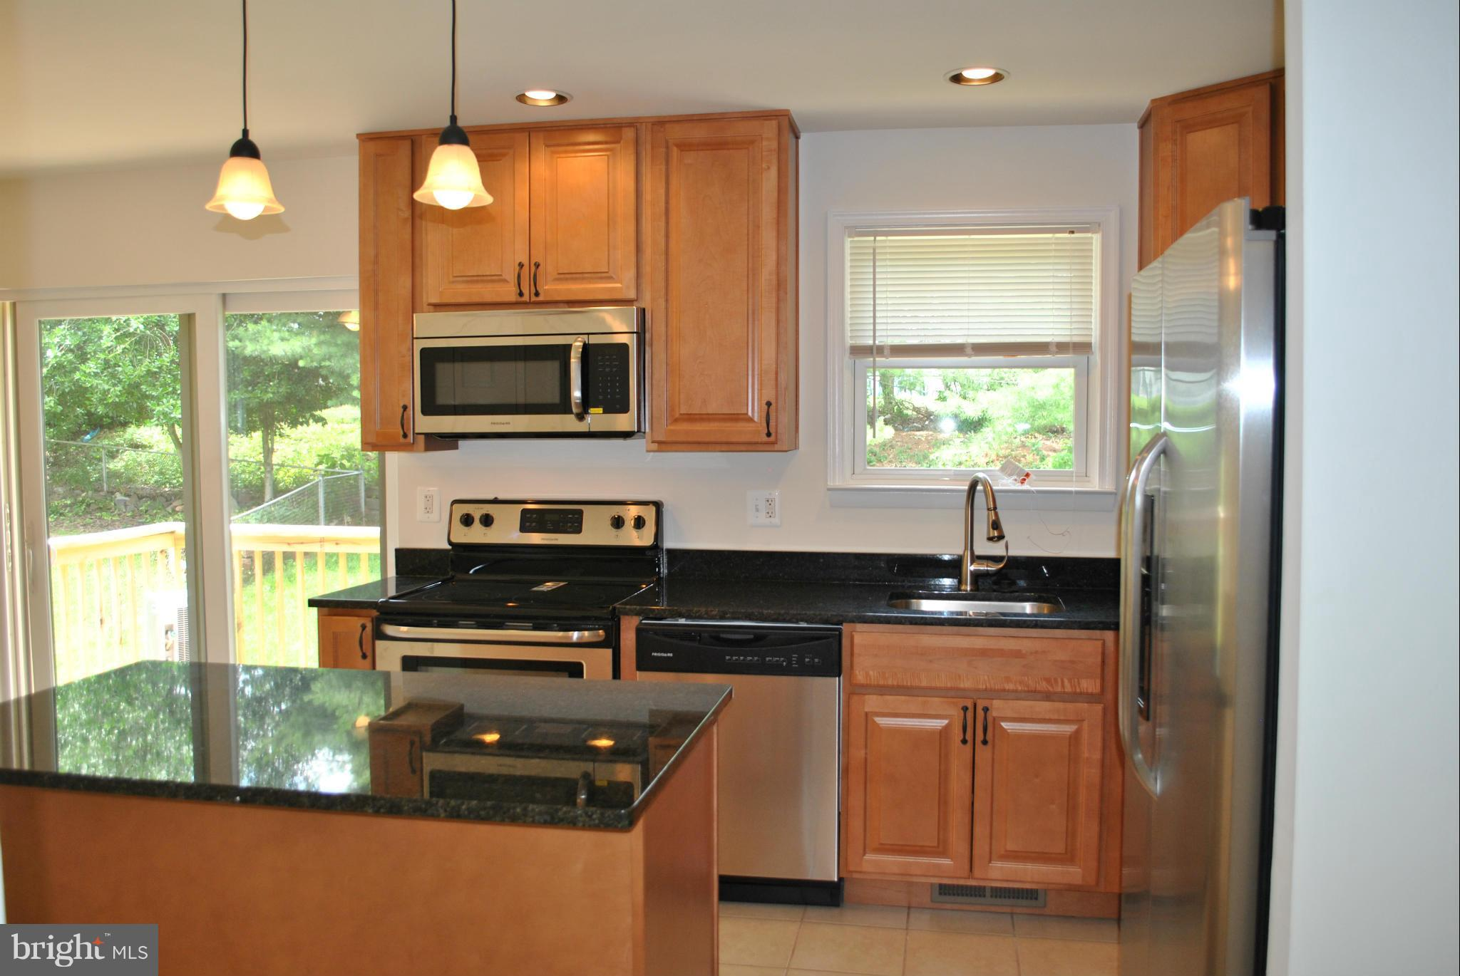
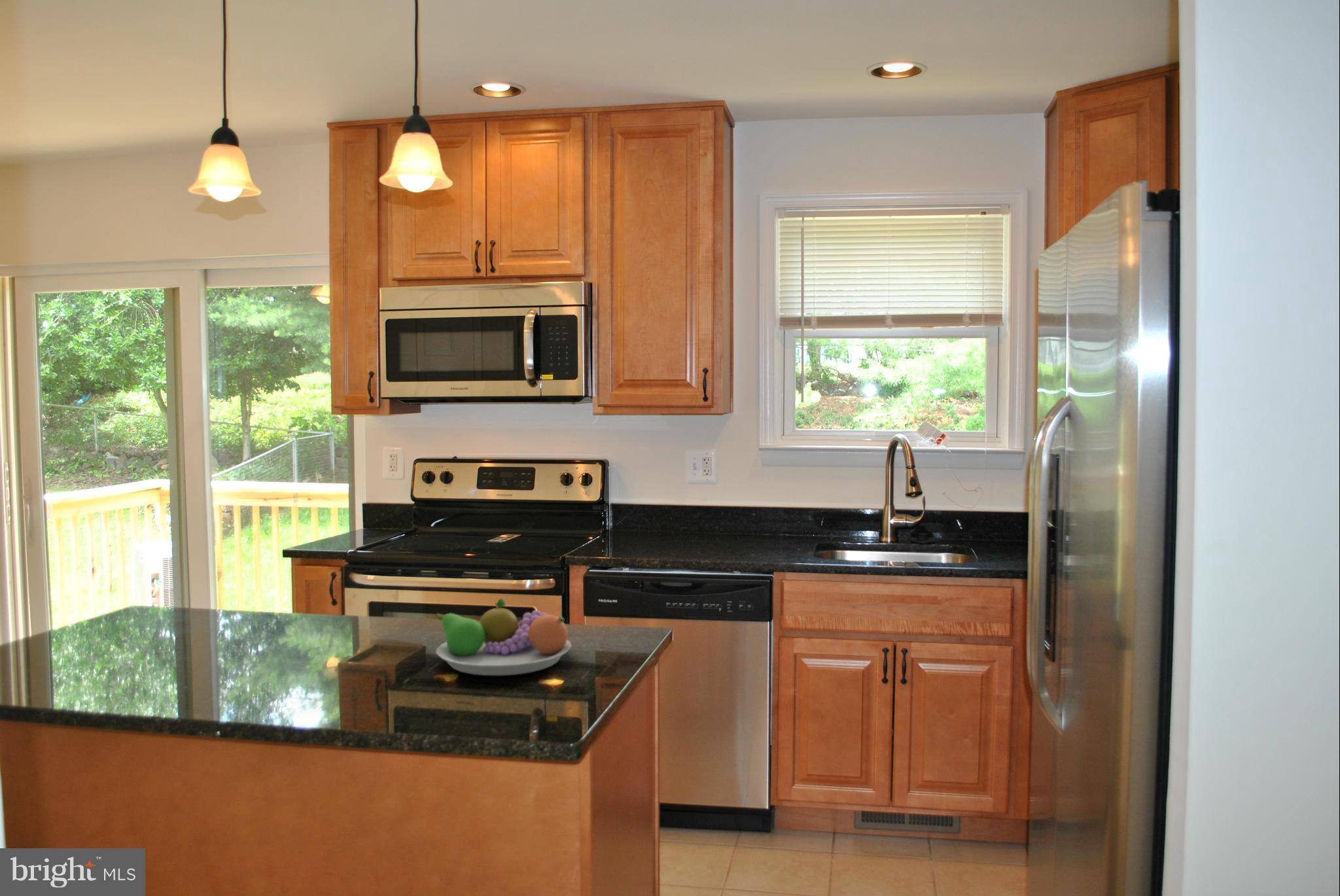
+ fruit bowl [436,597,573,676]
